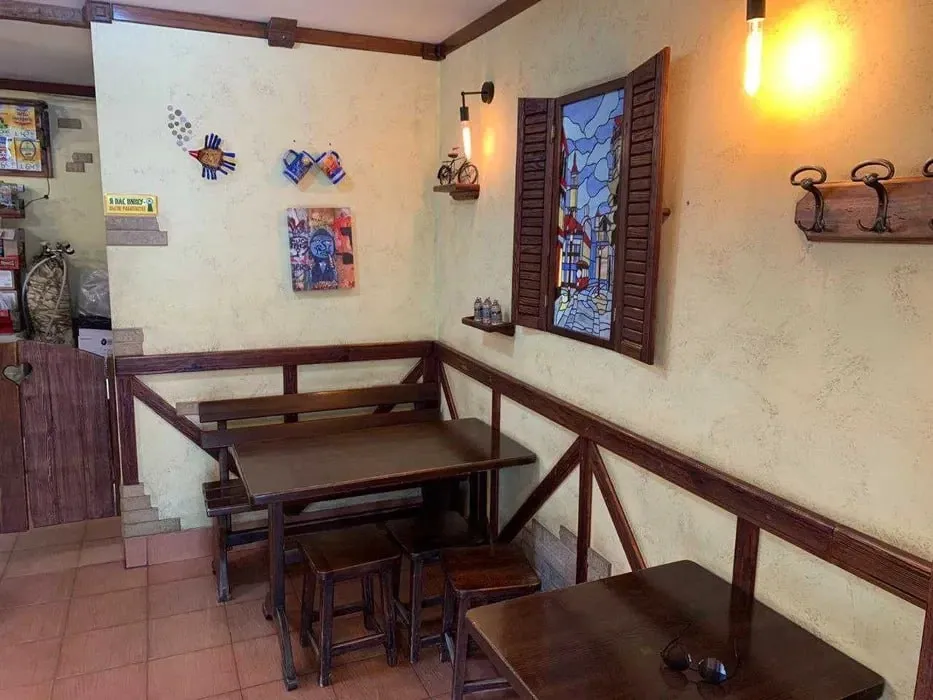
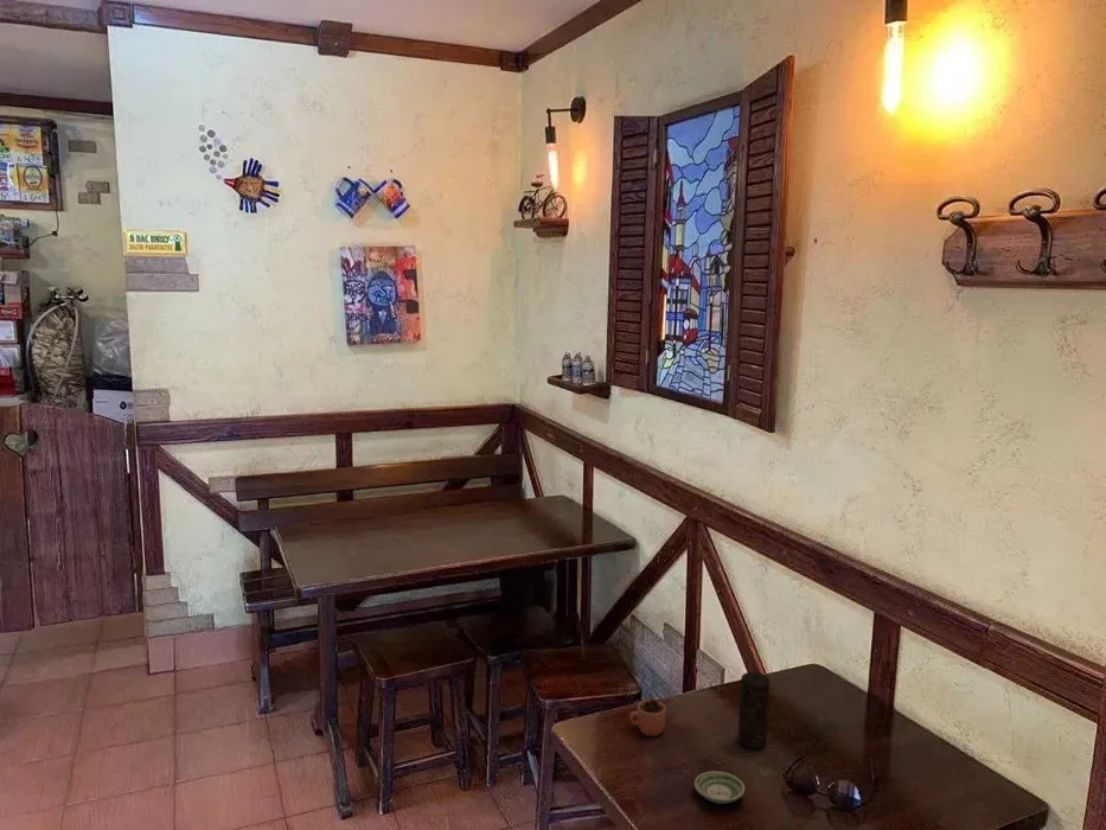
+ cocoa [628,677,667,738]
+ saucer [693,770,746,805]
+ candle [737,671,771,749]
